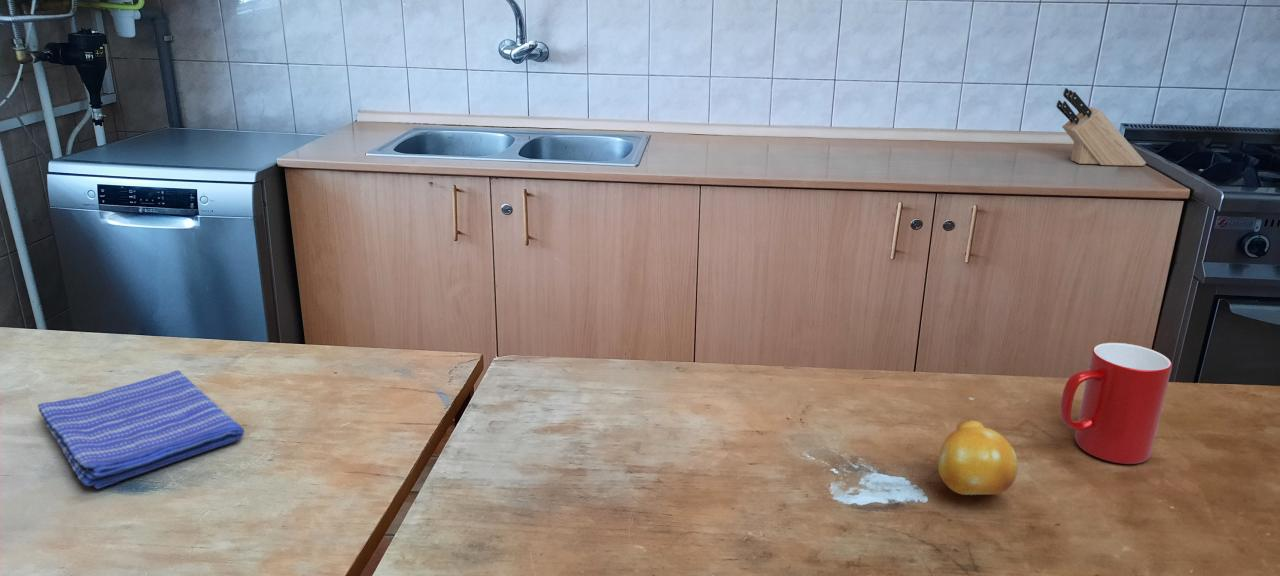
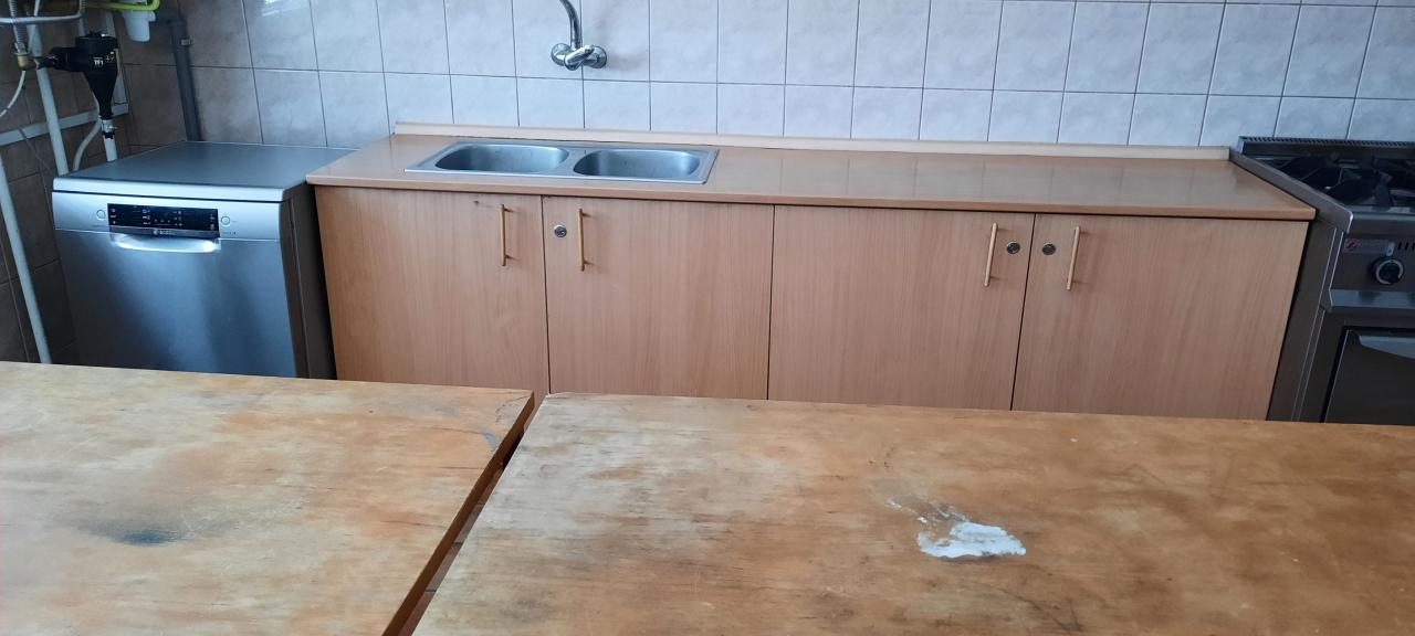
- knife block [1055,87,1147,167]
- fruit [937,419,1019,496]
- cup [1059,342,1173,465]
- dish towel [37,370,245,490]
